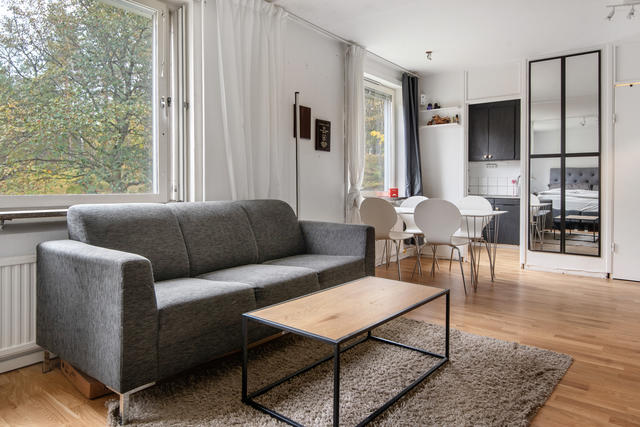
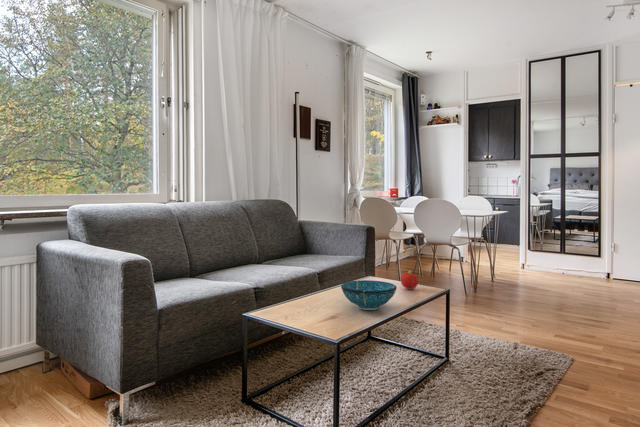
+ decorative bowl [340,279,398,311]
+ fruit [400,270,419,291]
